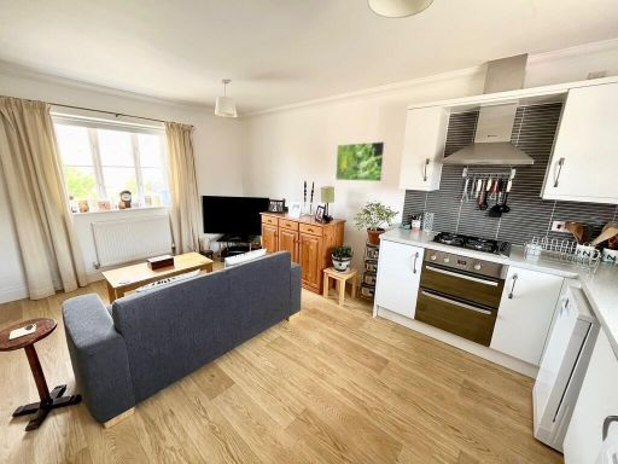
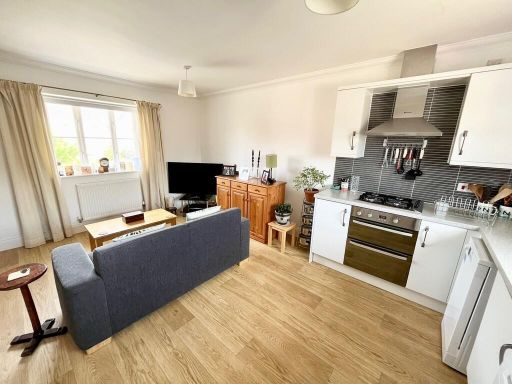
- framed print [334,140,386,182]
